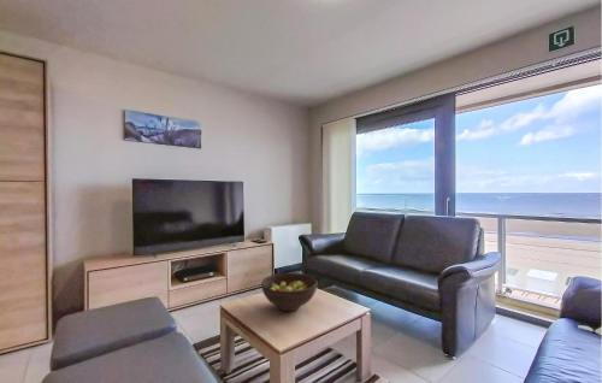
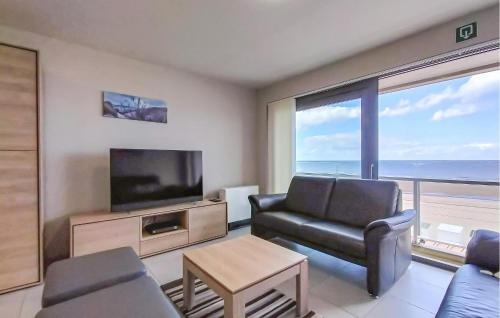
- fruit bowl [260,272,319,312]
